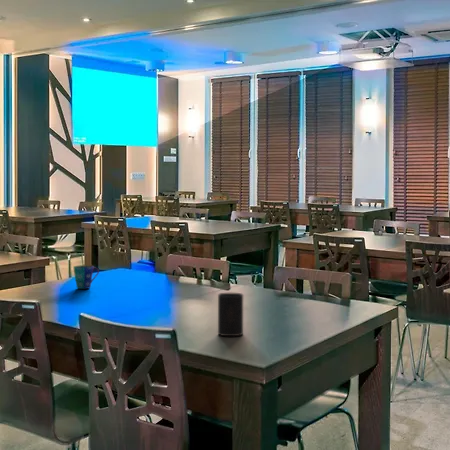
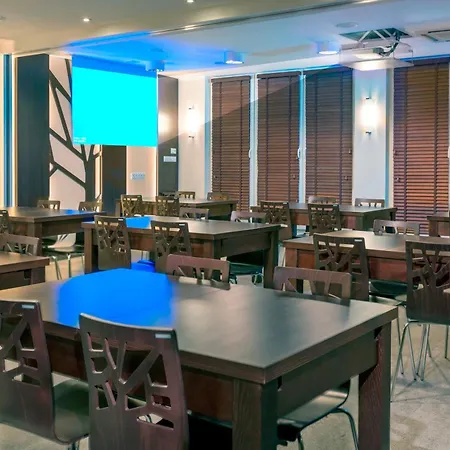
- cup [217,292,244,337]
- cup [72,264,100,290]
